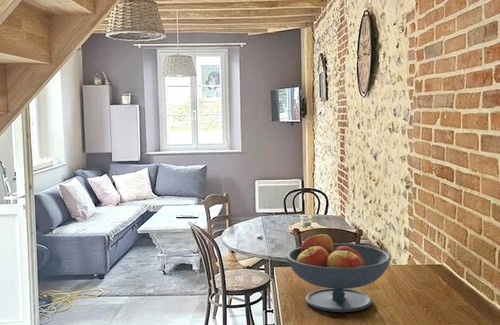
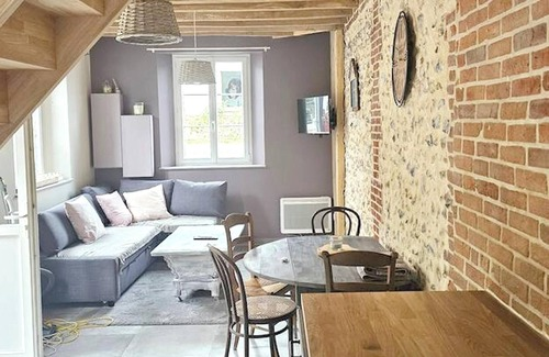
- fruit bowl [285,232,392,313]
